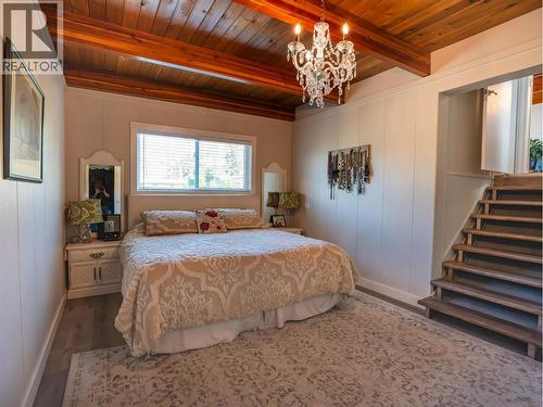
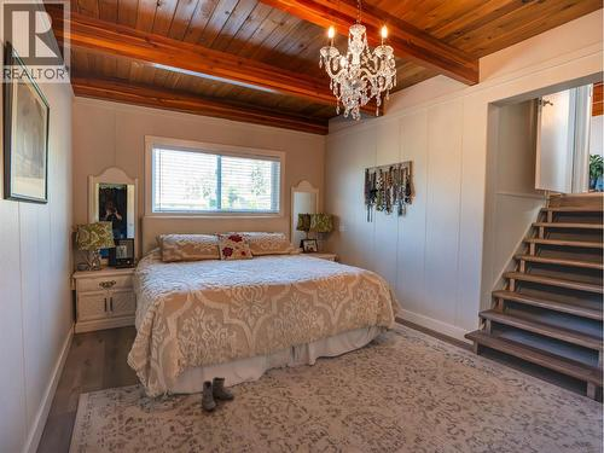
+ boots [201,376,236,412]
